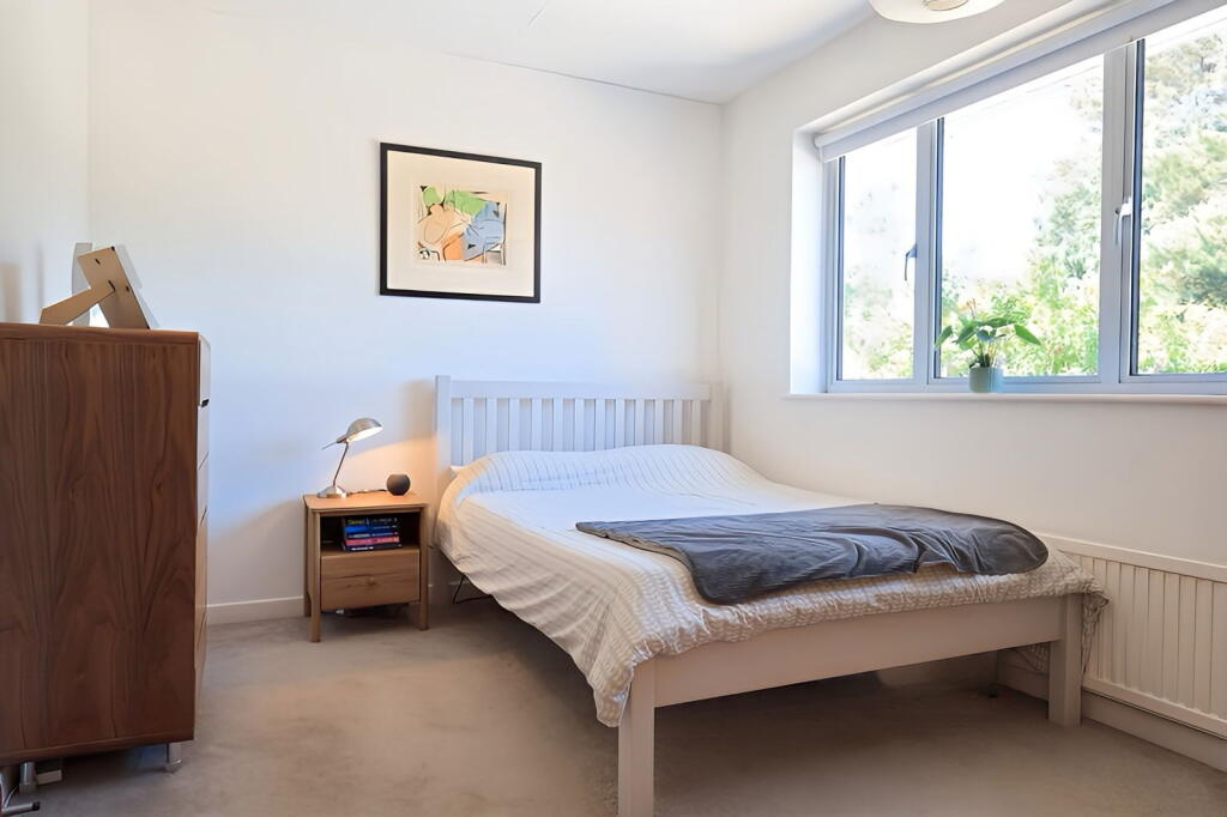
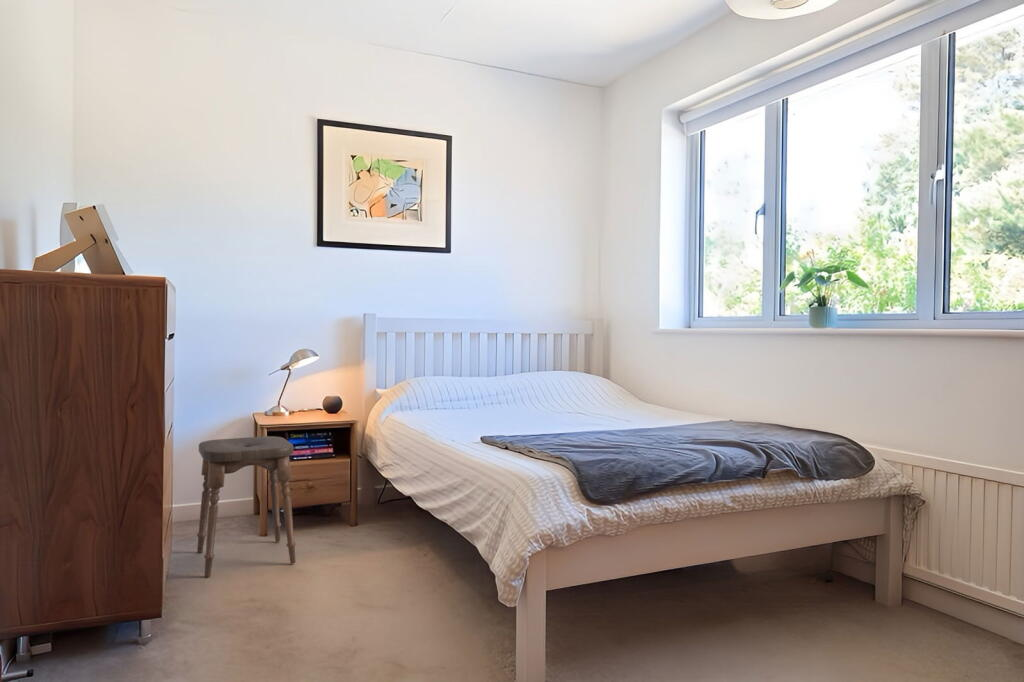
+ stool [196,435,297,578]
